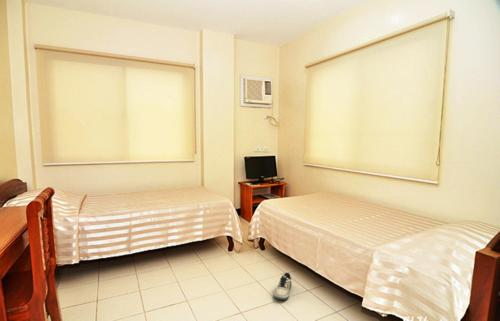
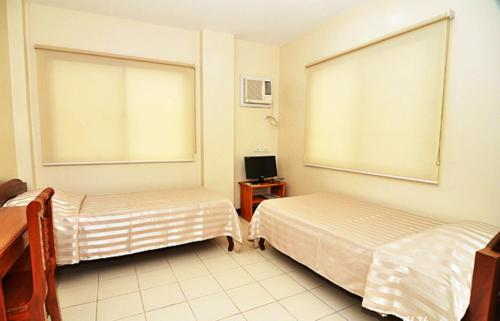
- shoe [273,272,293,301]
